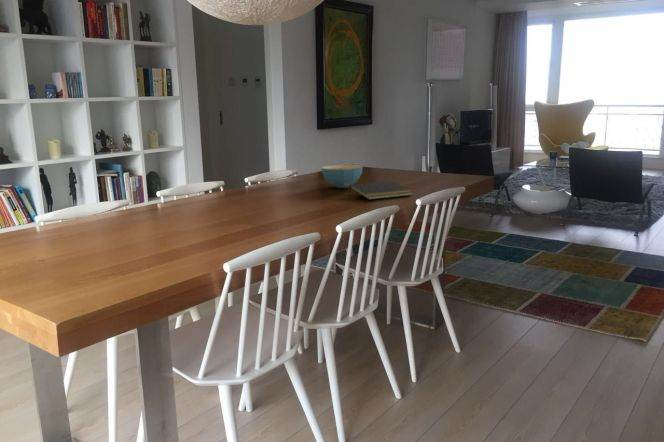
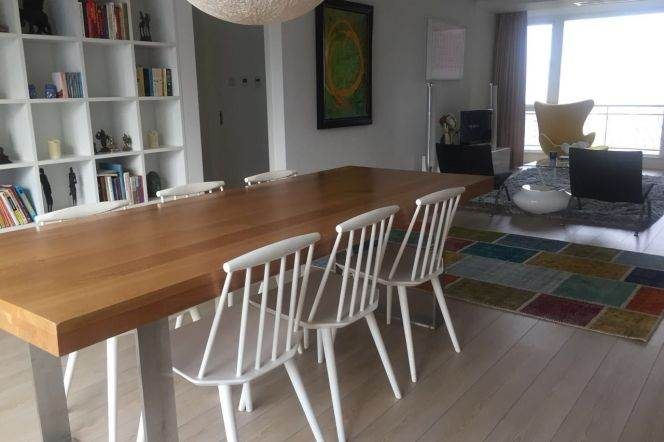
- cereal bowl [321,164,363,189]
- notepad [348,180,414,201]
